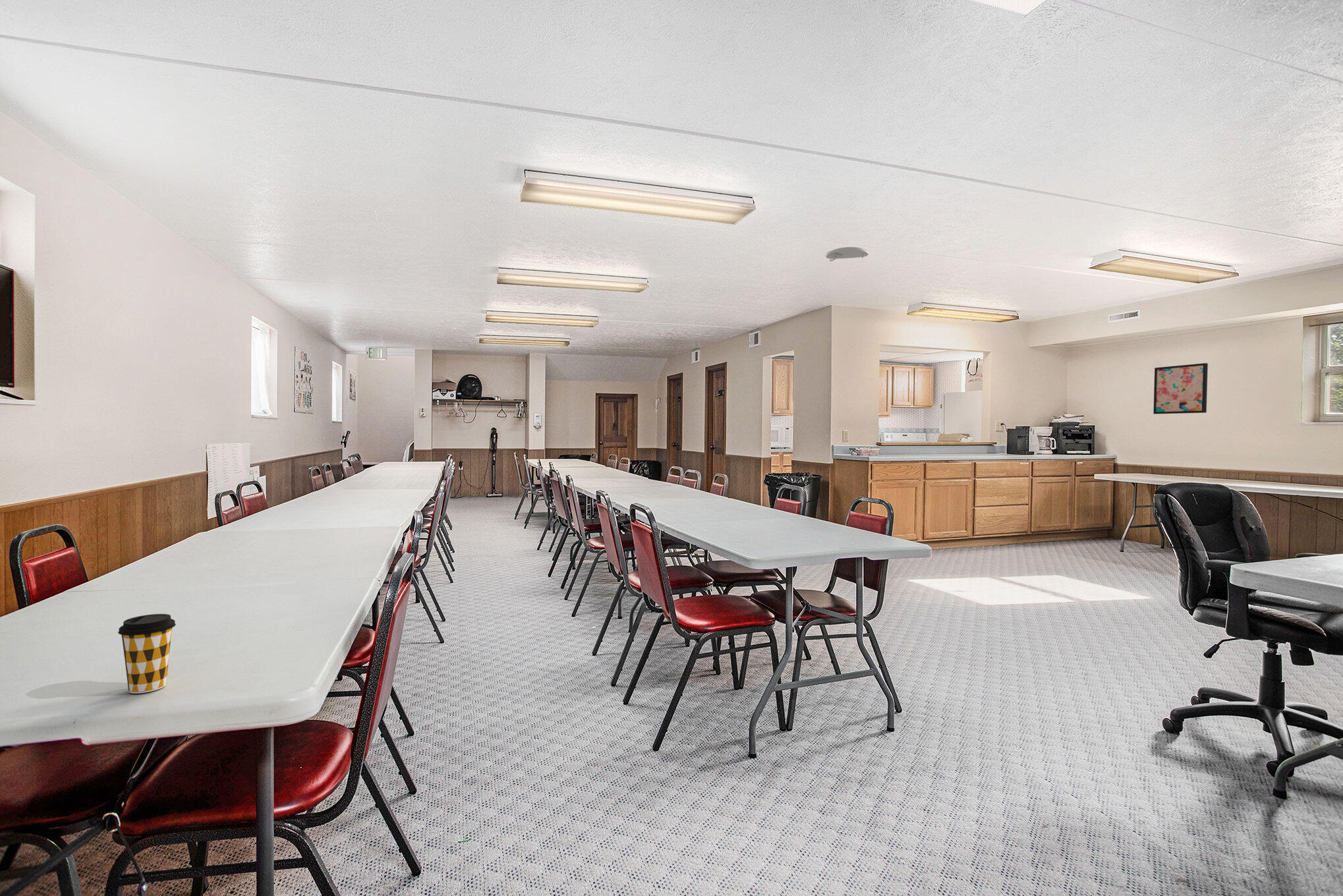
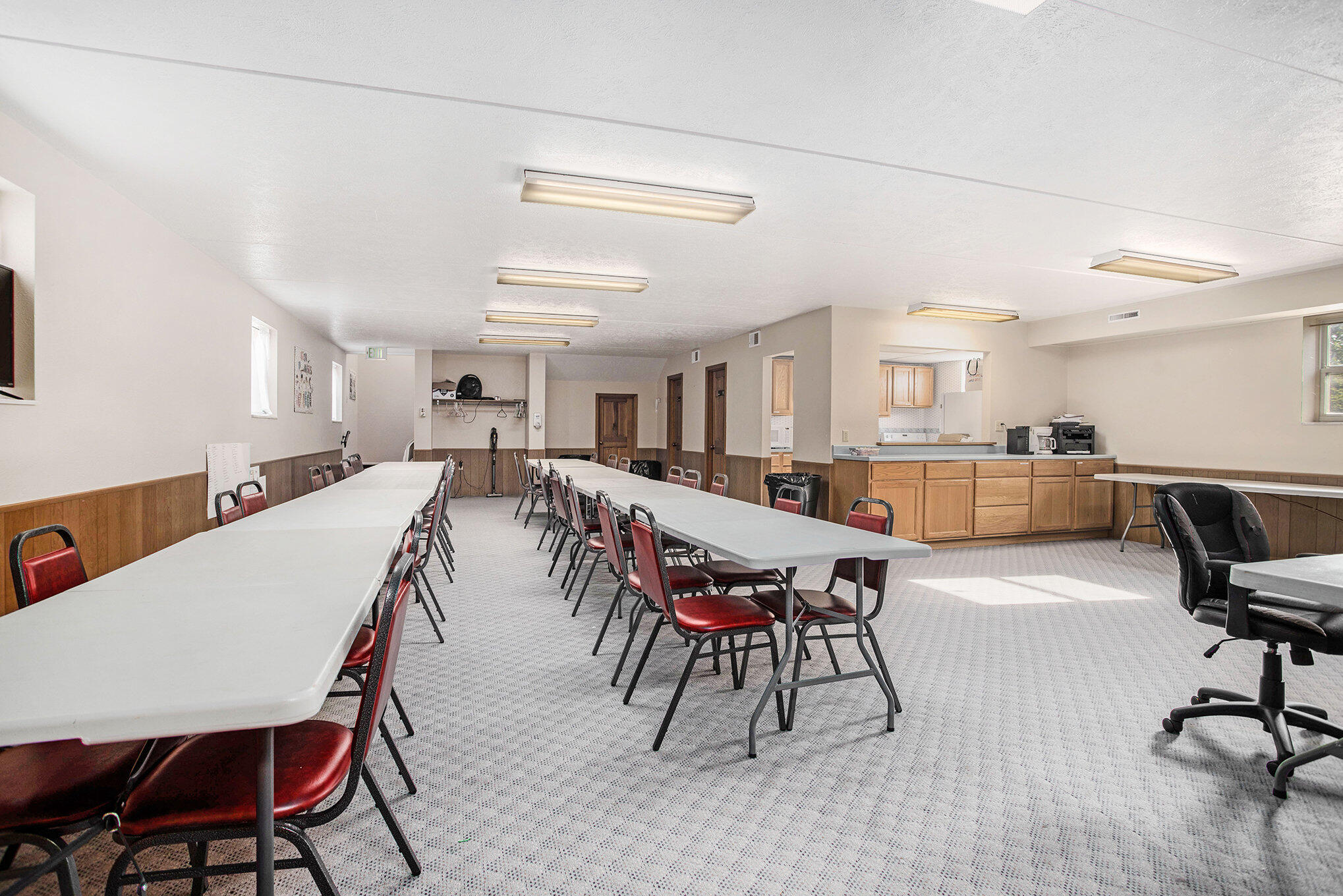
- smoke detector [826,246,869,262]
- wall art [1153,362,1209,414]
- coffee cup [117,613,177,694]
